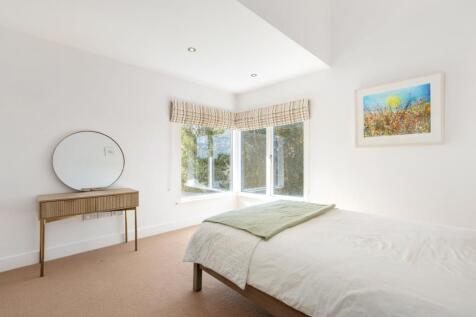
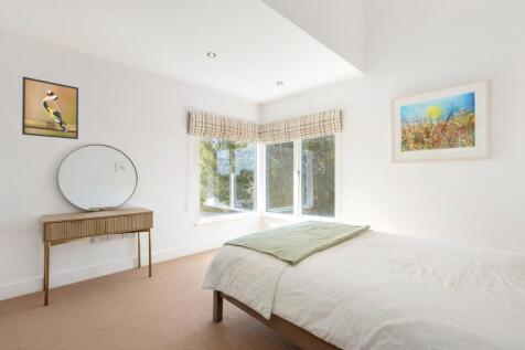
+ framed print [21,76,79,140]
